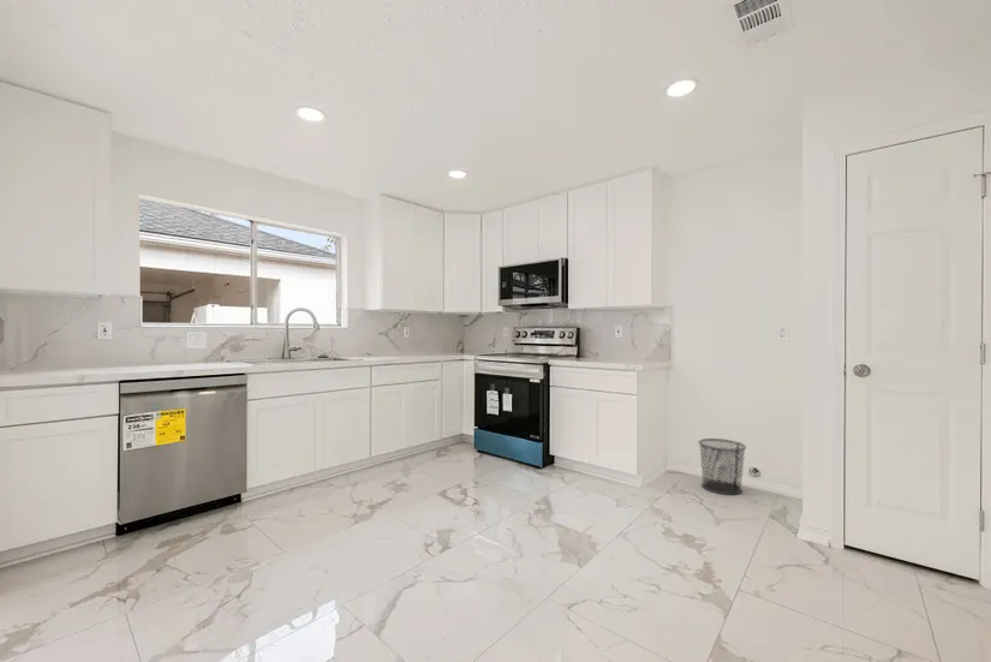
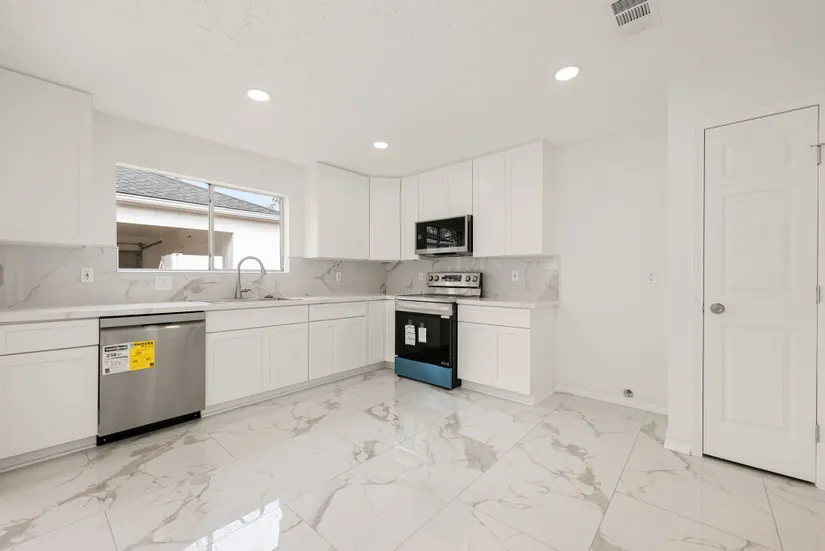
- waste bin [698,437,747,496]
